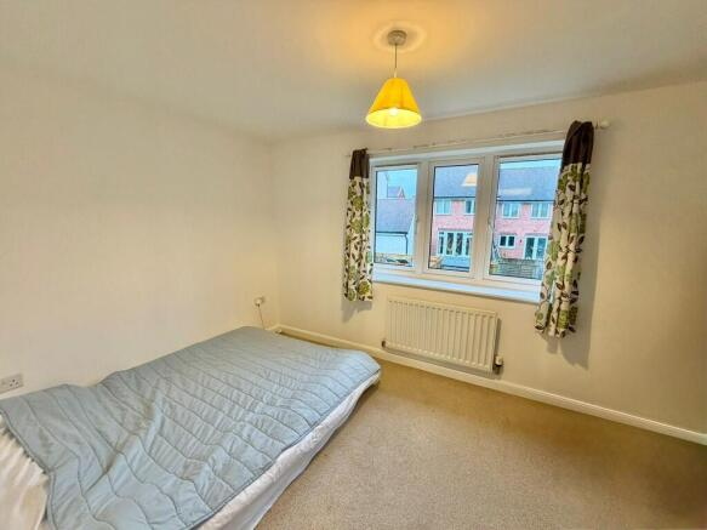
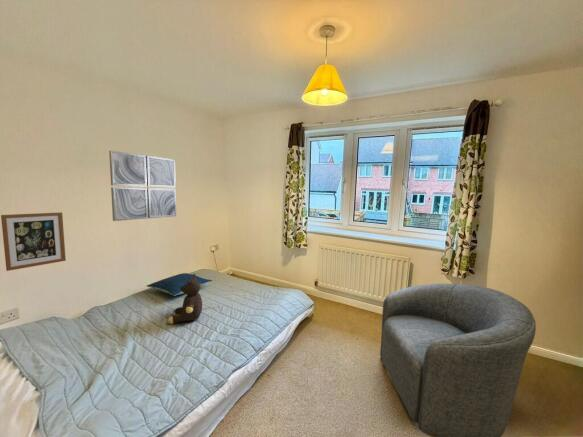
+ armchair [379,283,537,437]
+ wall art [108,150,177,222]
+ teddy bear [167,273,203,325]
+ pillow [146,272,213,297]
+ wall art [0,211,67,272]
